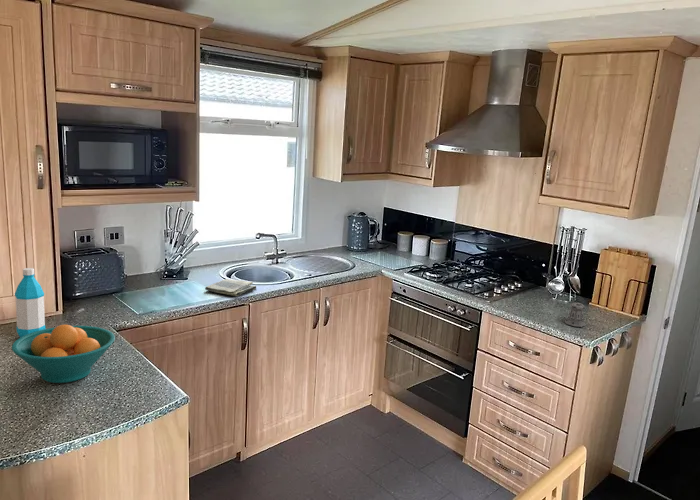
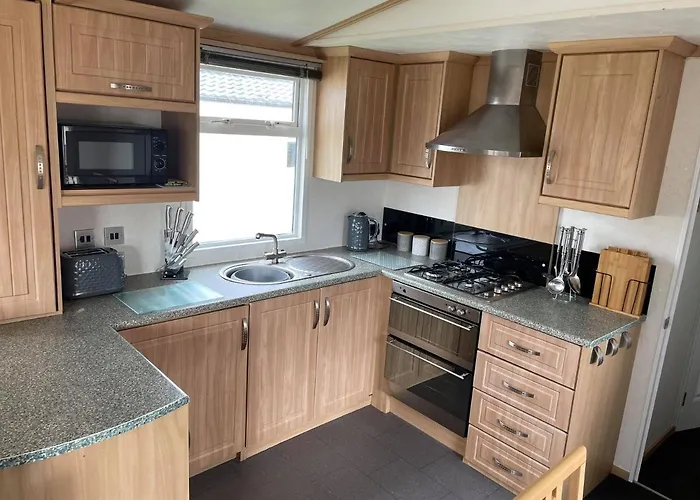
- fruit bowl [11,324,116,384]
- dish towel [204,278,257,297]
- water bottle [14,267,47,338]
- pepper shaker [564,300,586,328]
